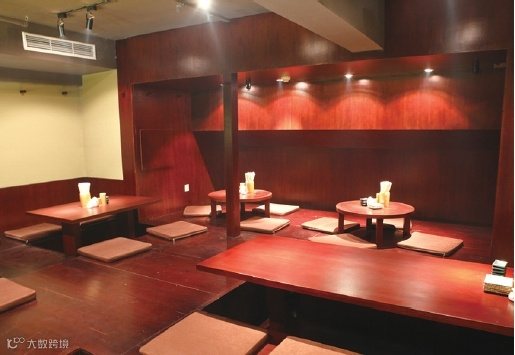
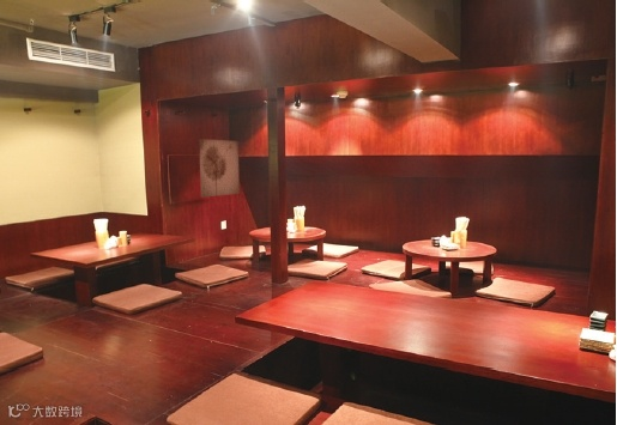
+ wall art [198,138,241,199]
